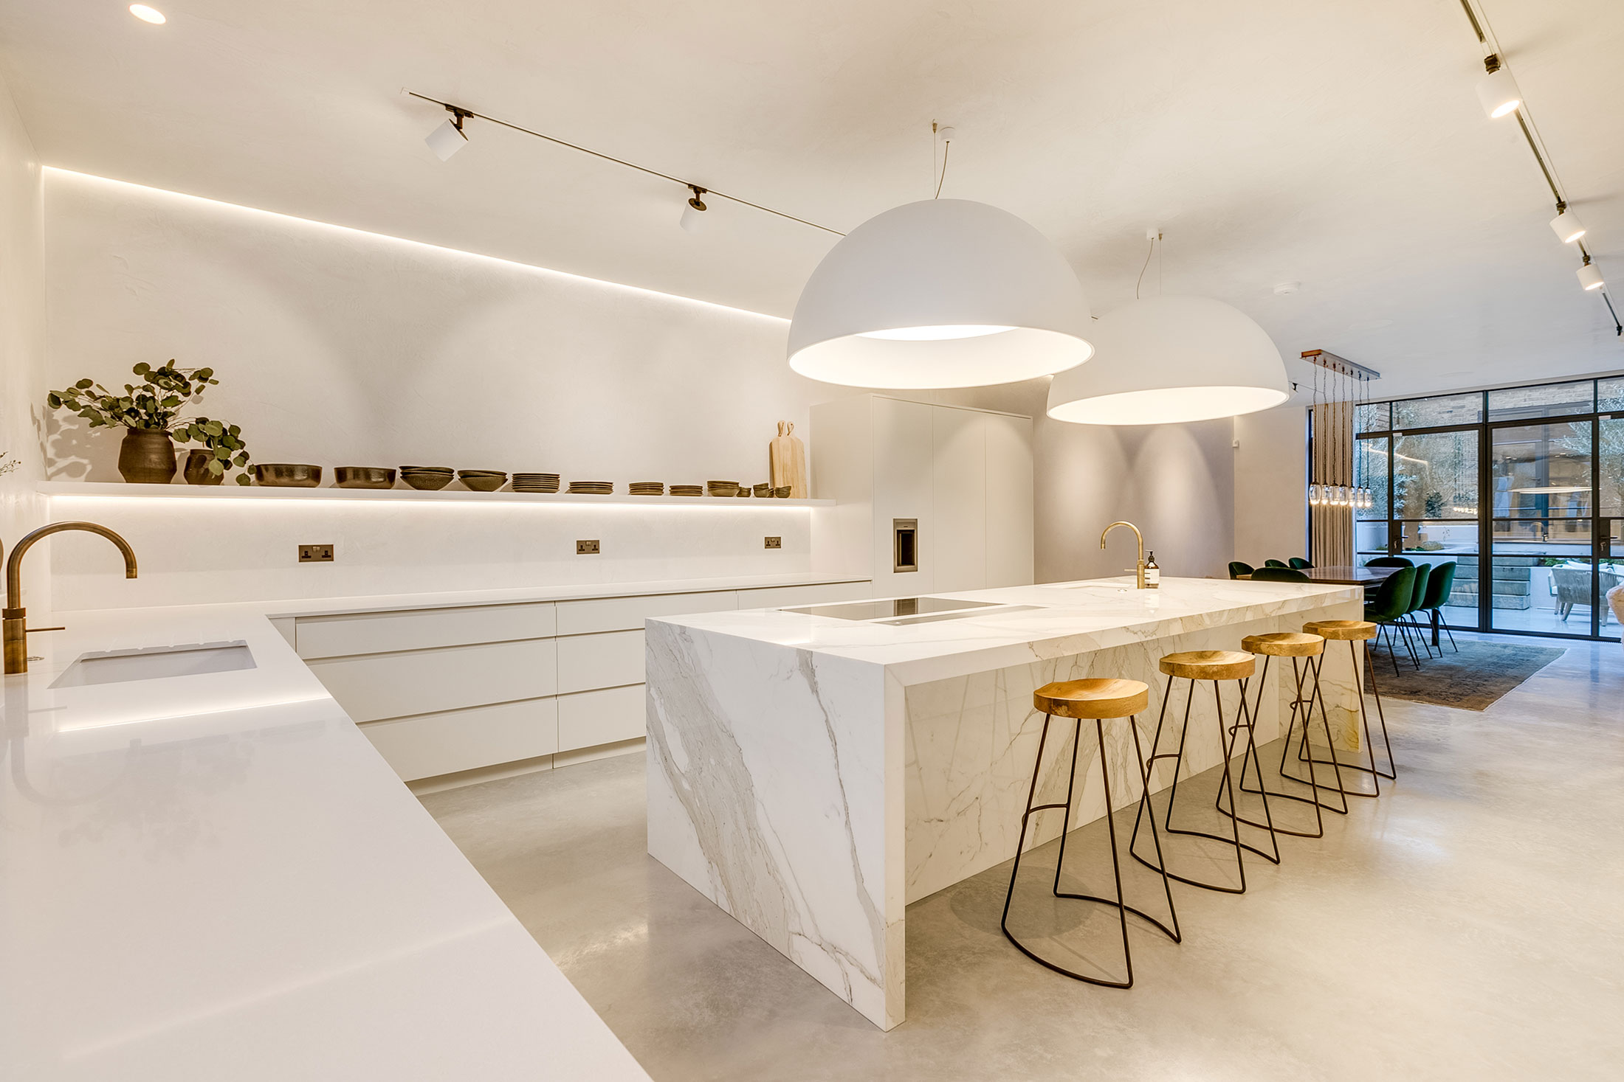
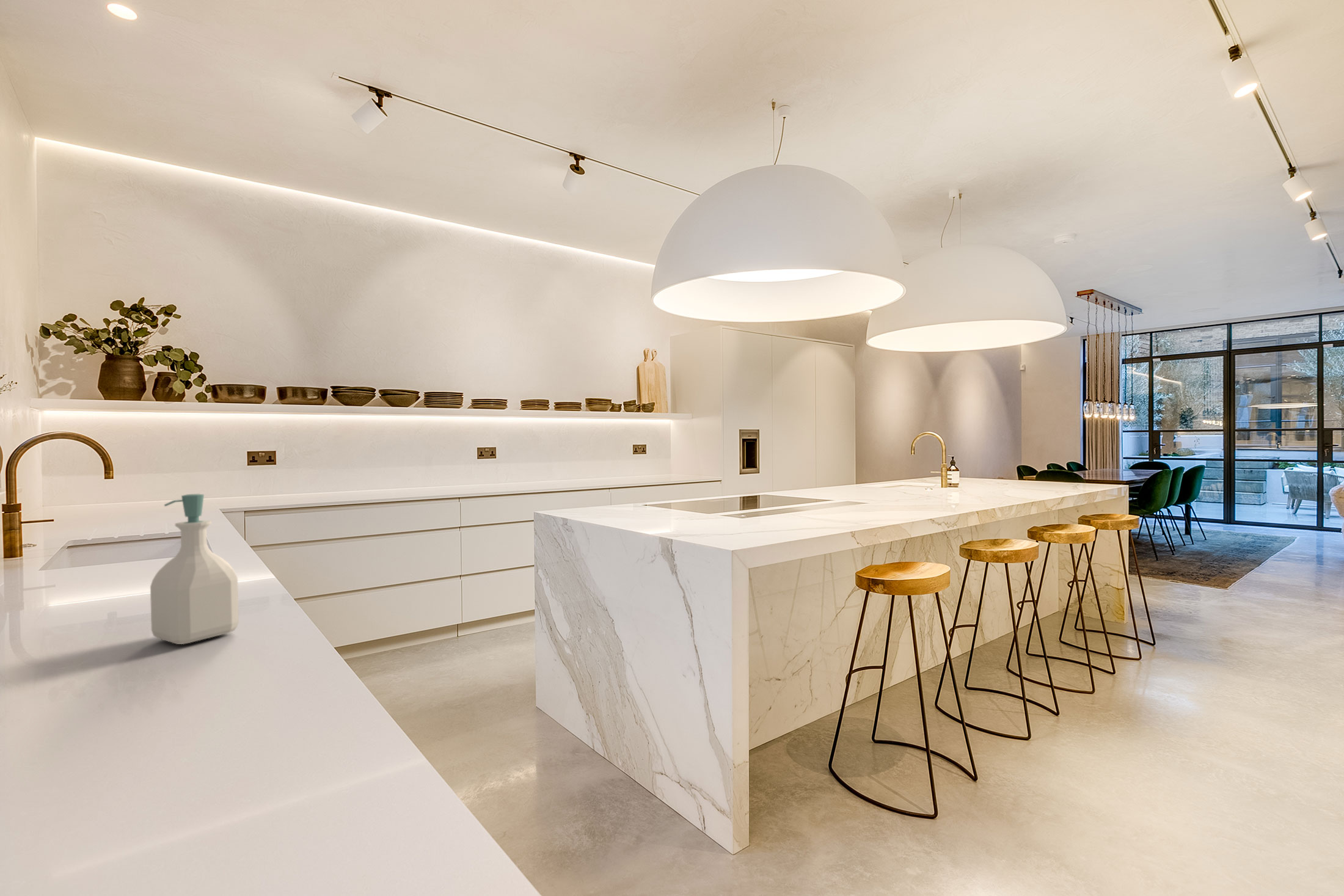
+ soap bottle [150,494,239,645]
